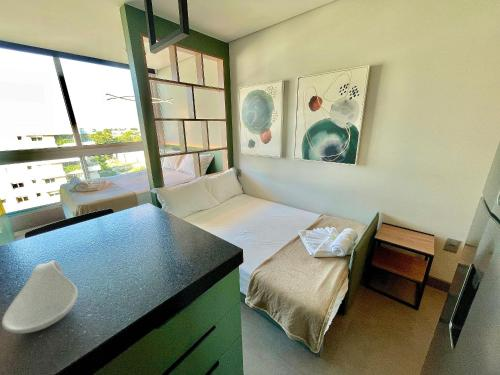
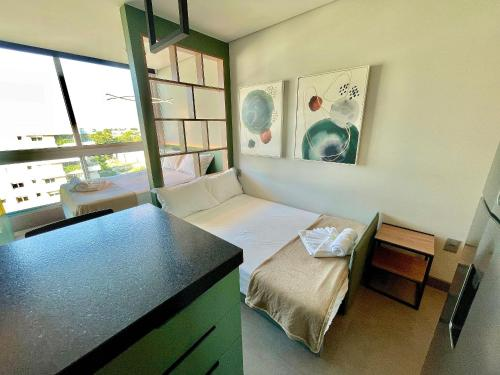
- spoon rest [1,259,79,334]
